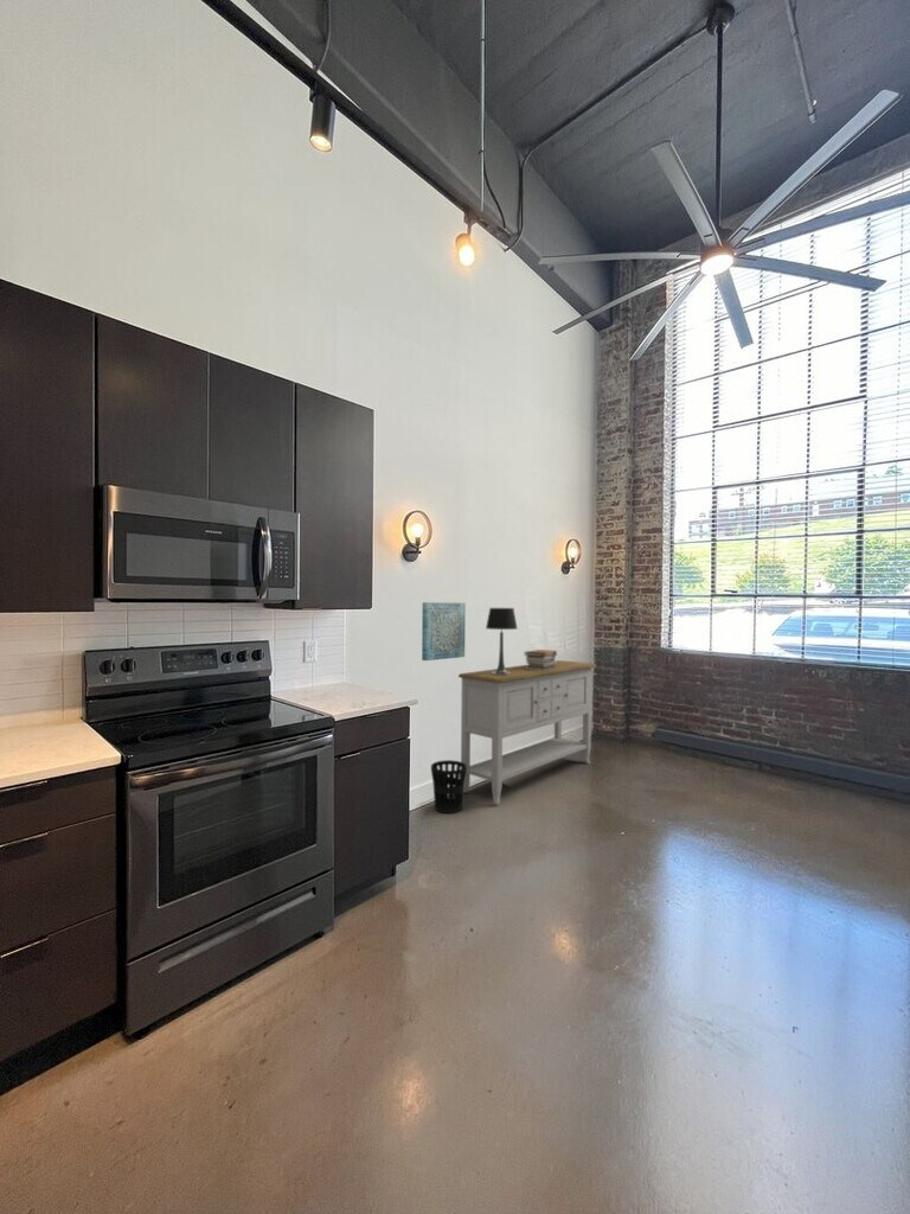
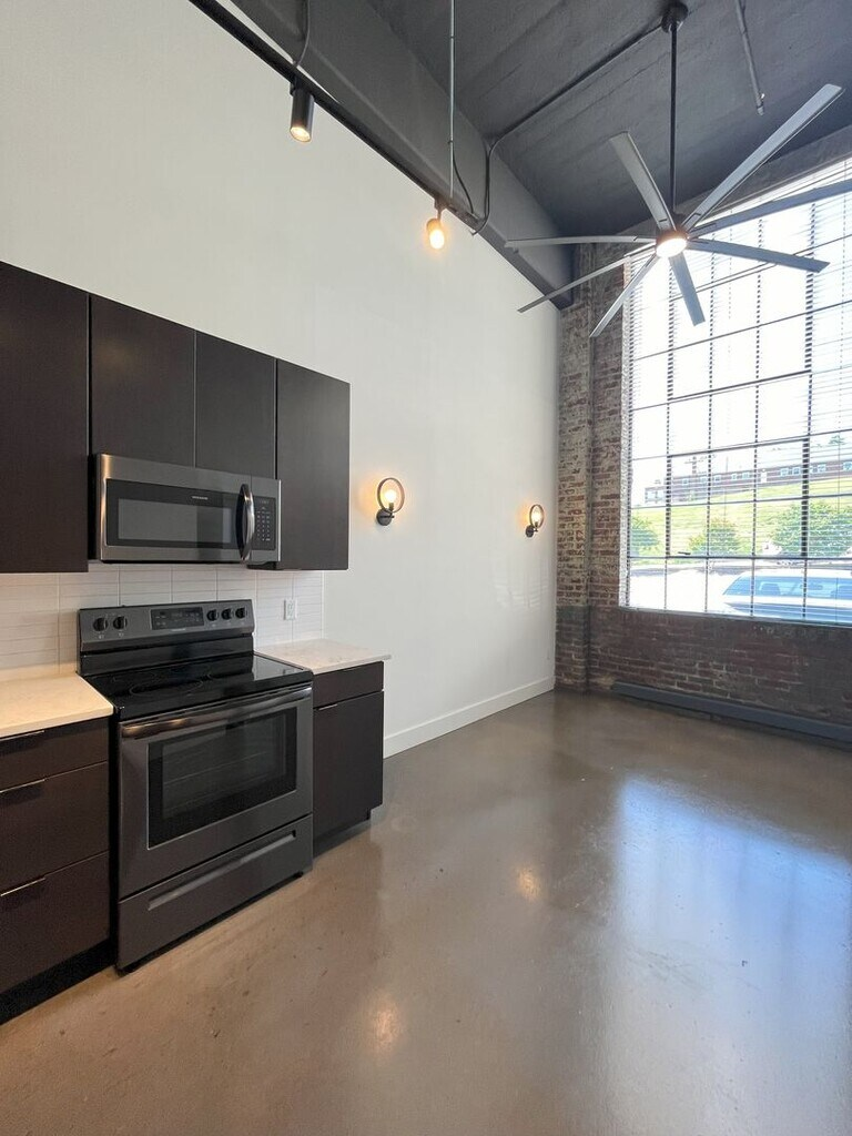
- table lamp [485,607,519,676]
- sideboard [457,659,598,805]
- wall art [421,601,467,662]
- wastebasket [430,759,467,814]
- book stack [523,648,558,670]
